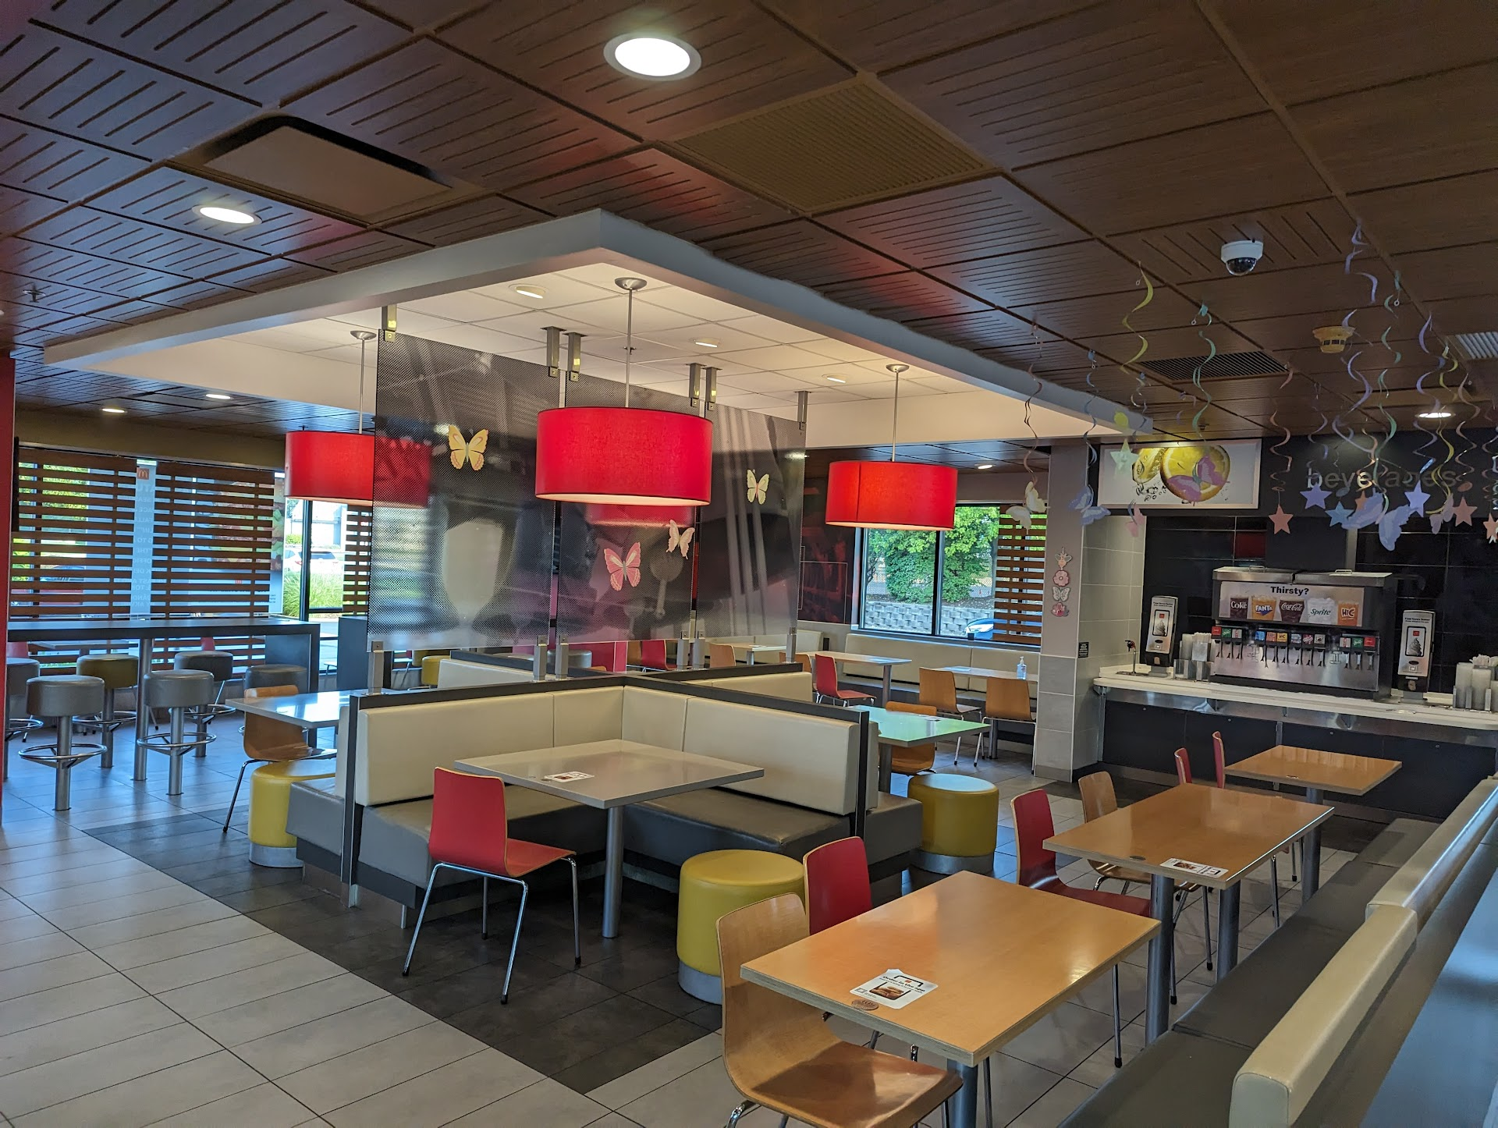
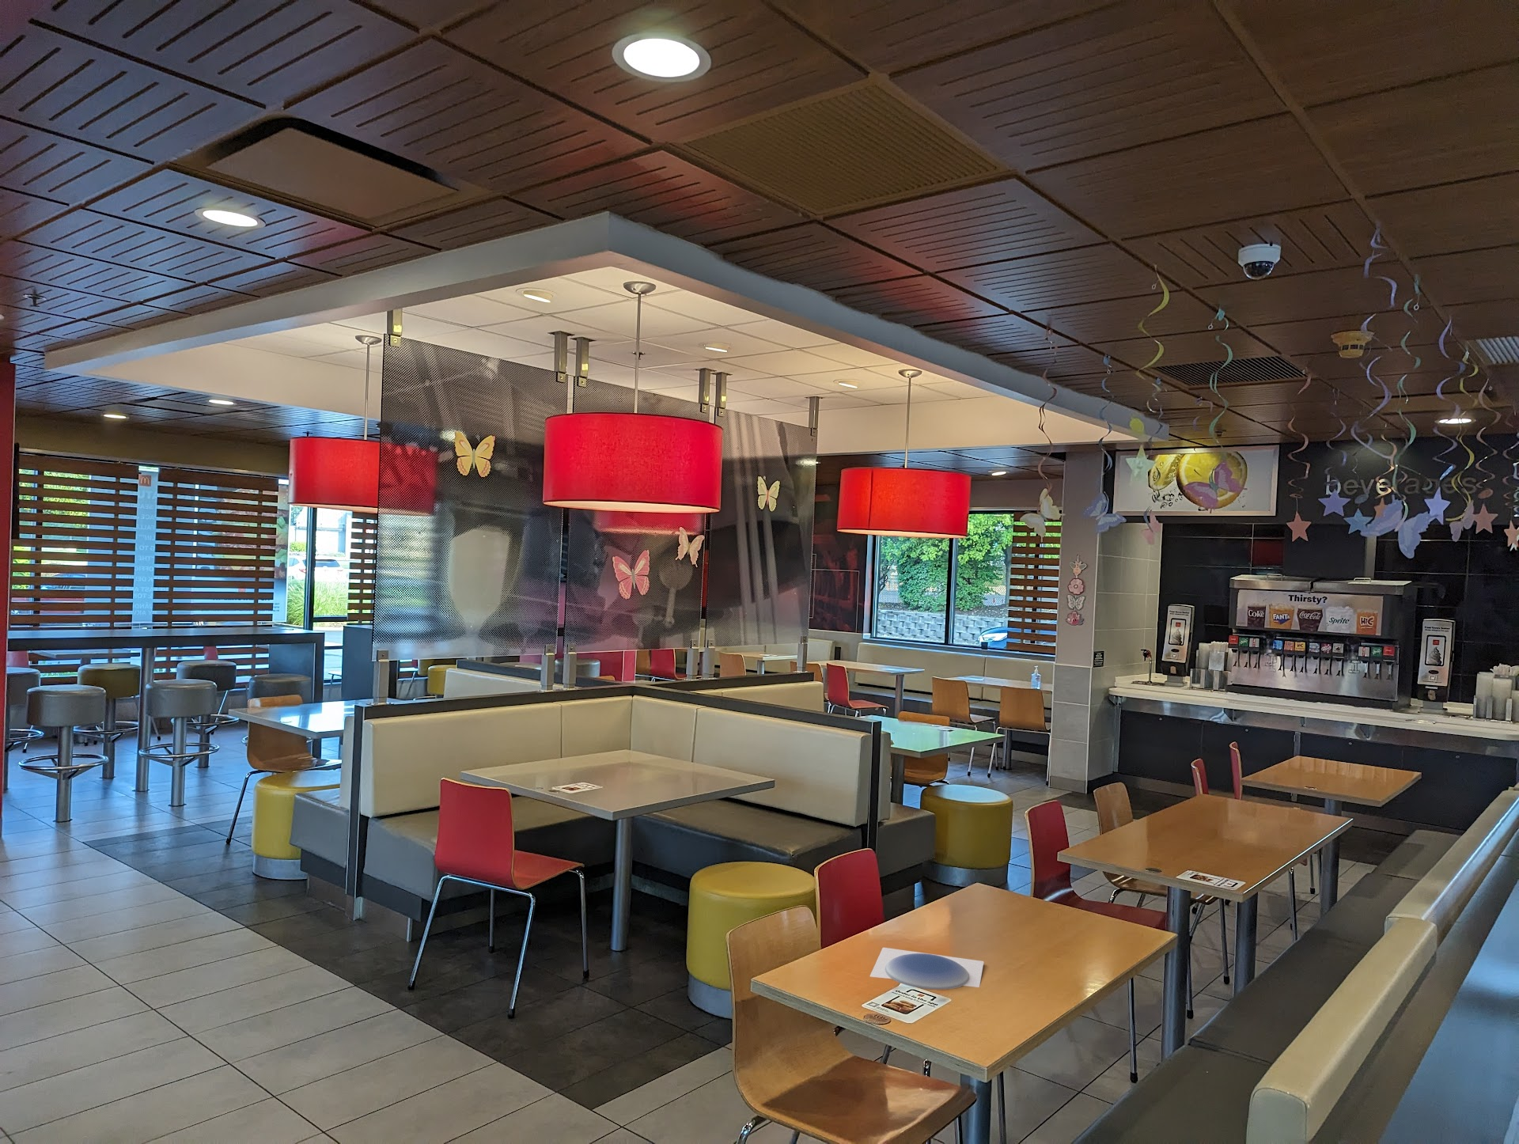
+ plate [870,947,984,990]
